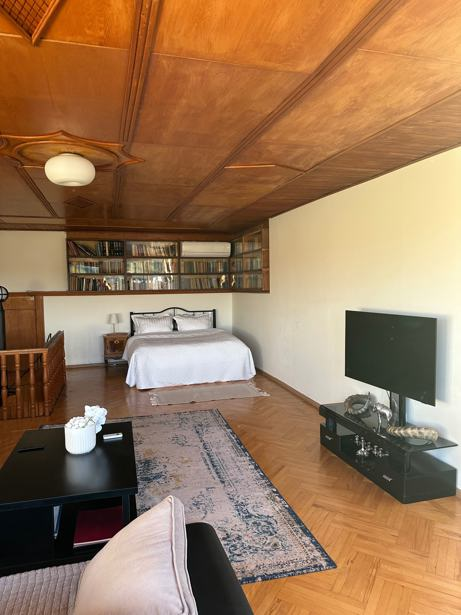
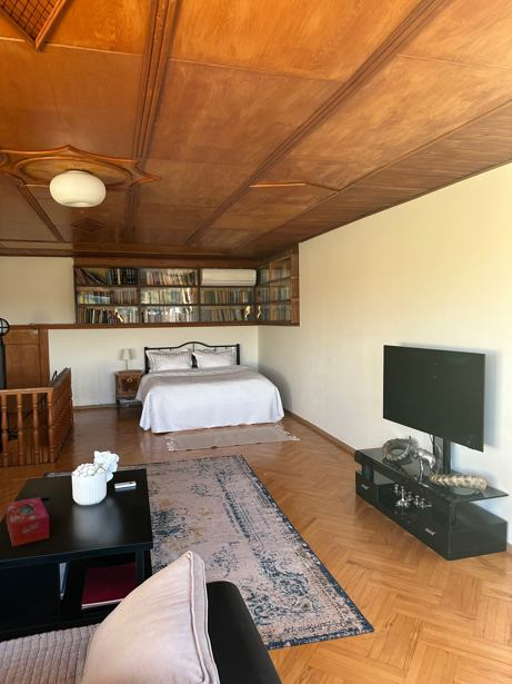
+ tissue box [4,496,50,547]
